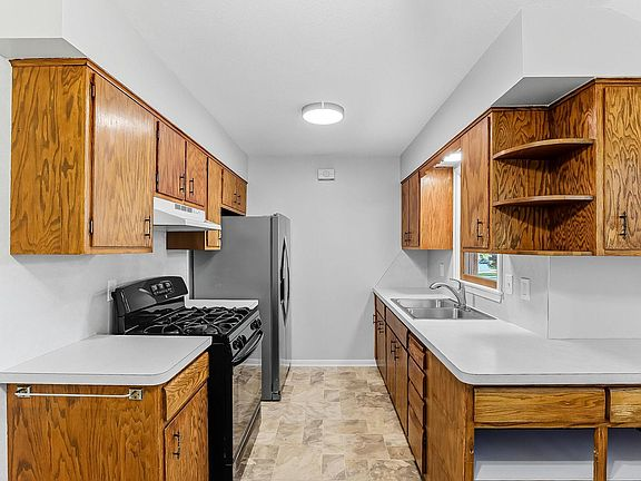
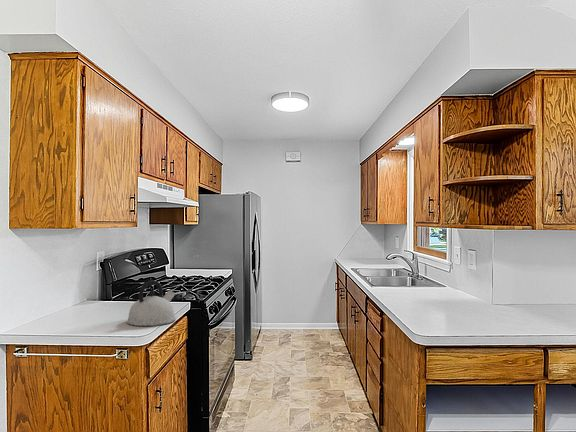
+ kettle [126,279,177,327]
